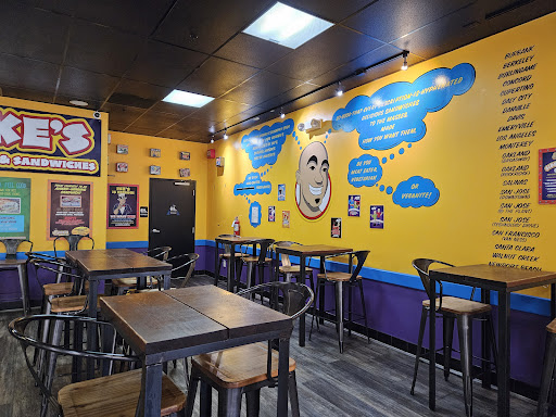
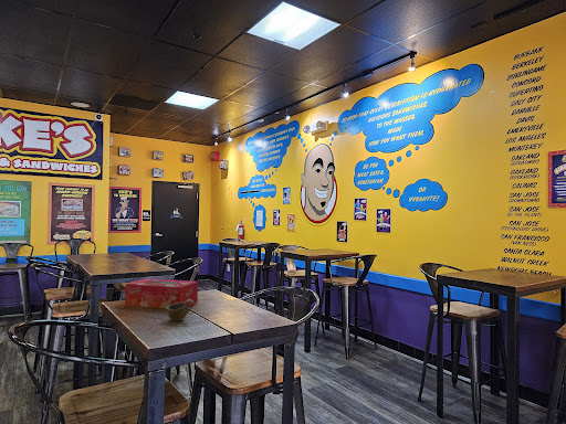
+ tissue box [124,277,199,309]
+ cup [166,299,195,322]
